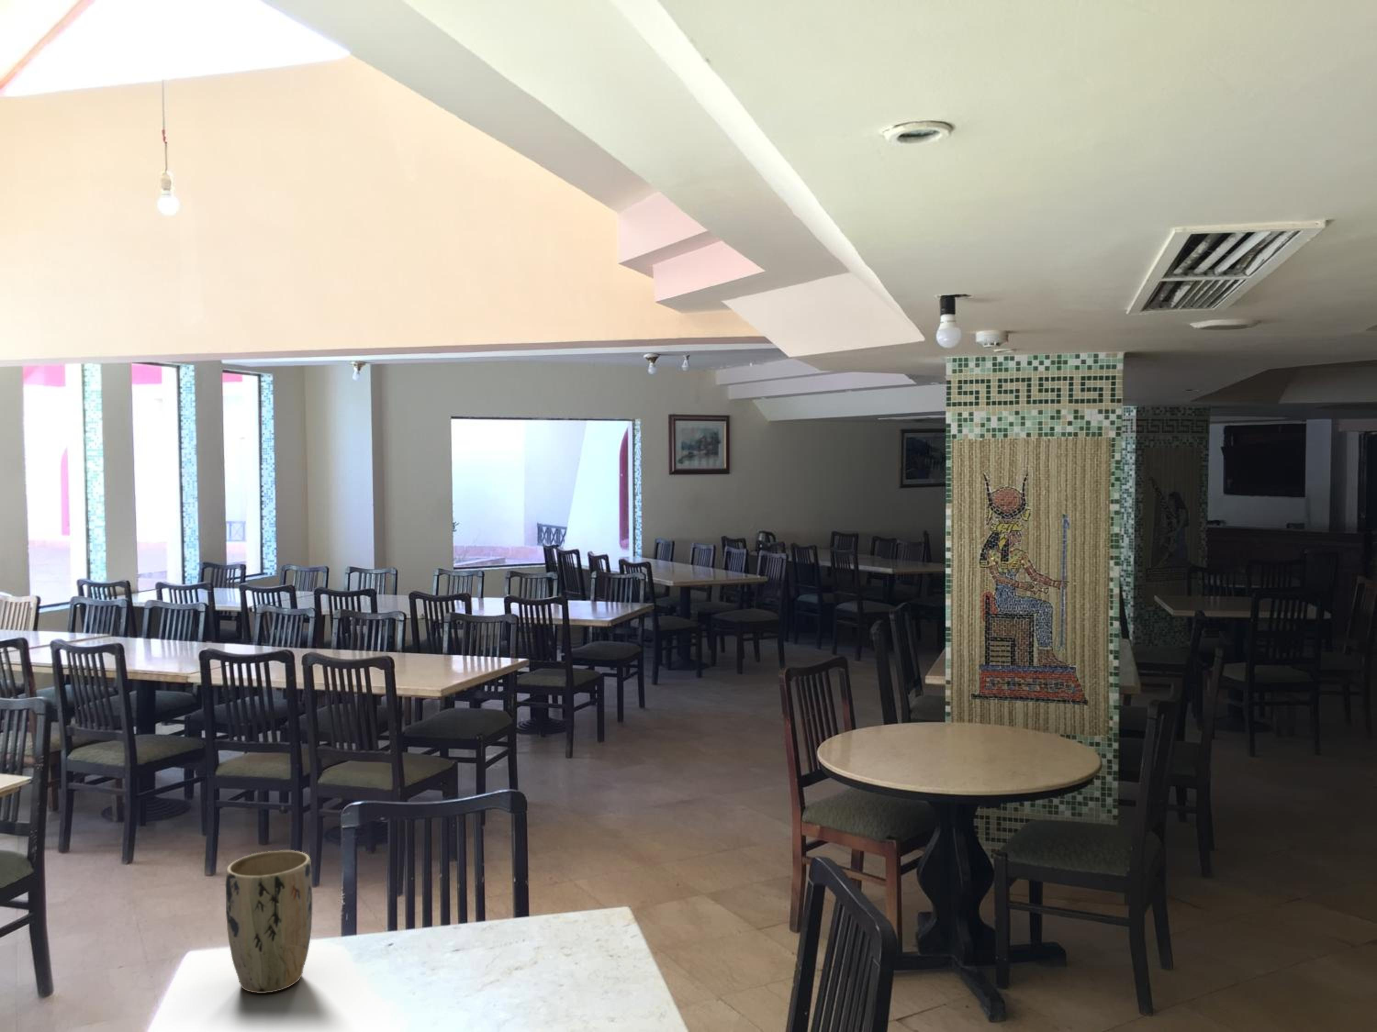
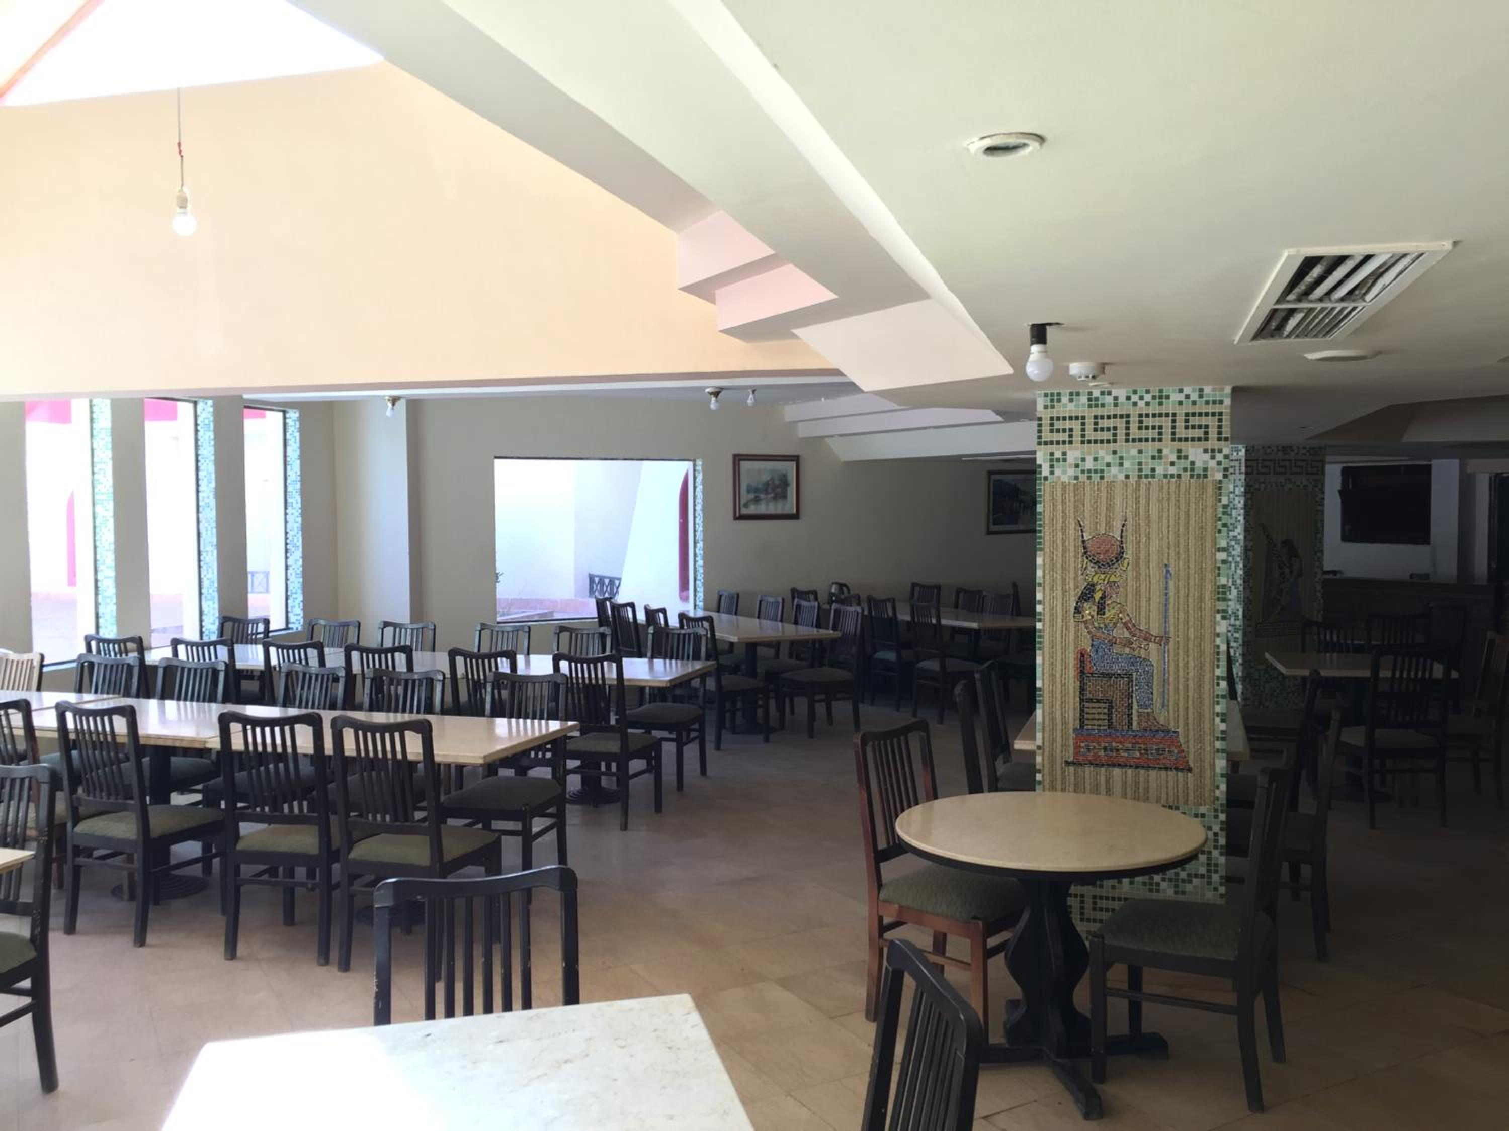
- plant pot [224,850,313,993]
